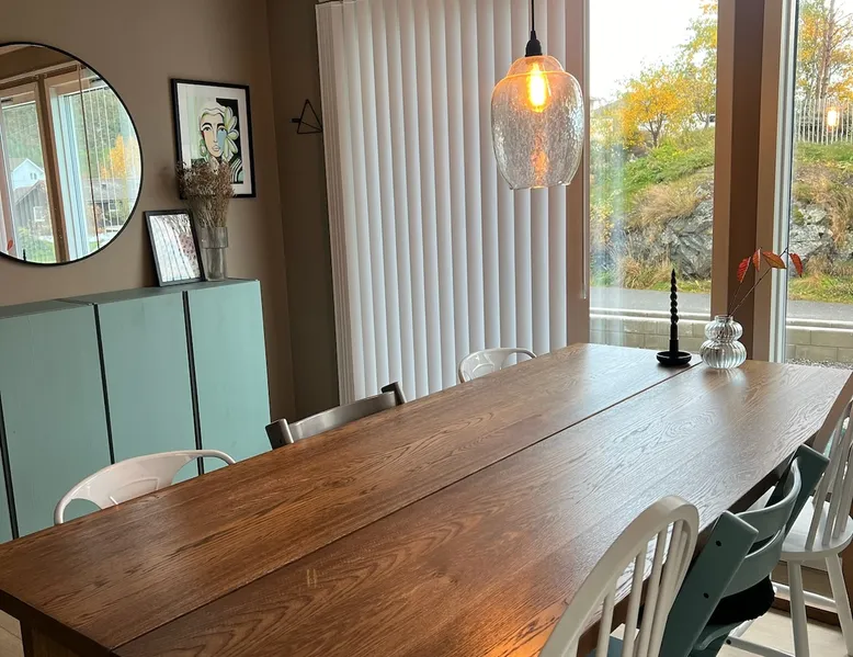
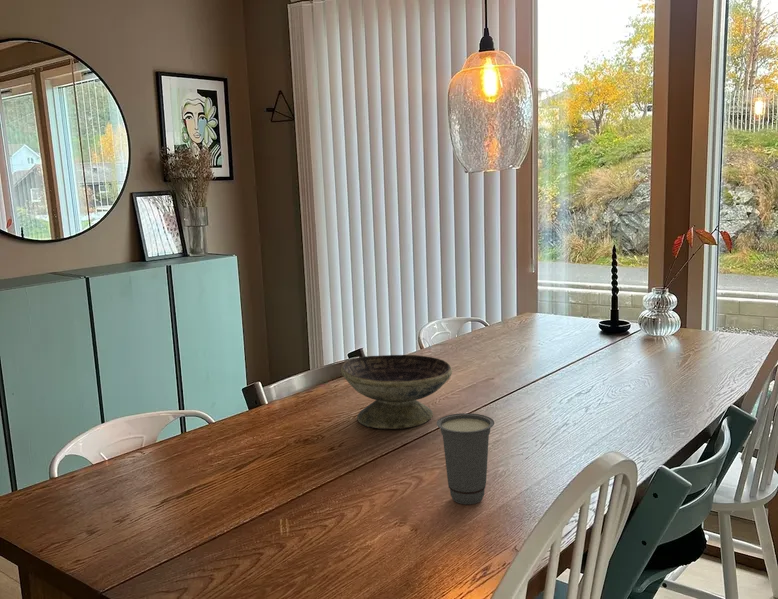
+ cup [436,412,495,505]
+ decorative bowl [340,354,453,430]
